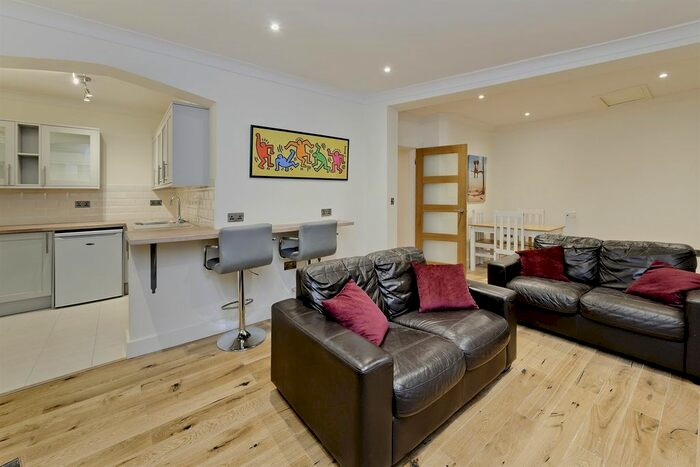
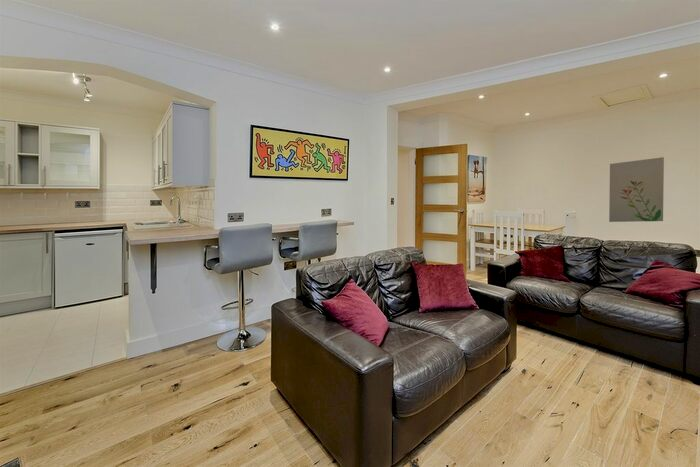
+ wall art [608,156,665,223]
